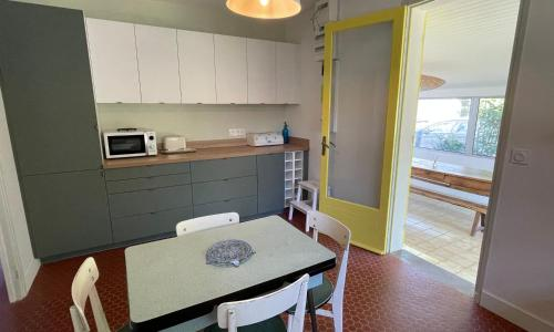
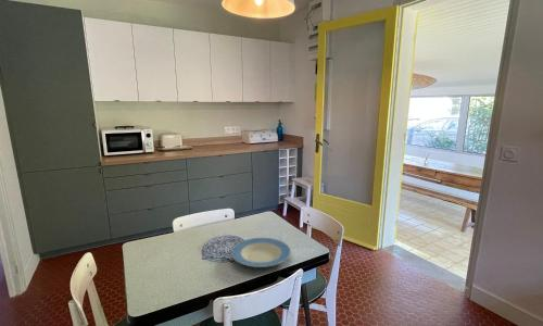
+ plate [230,237,292,268]
